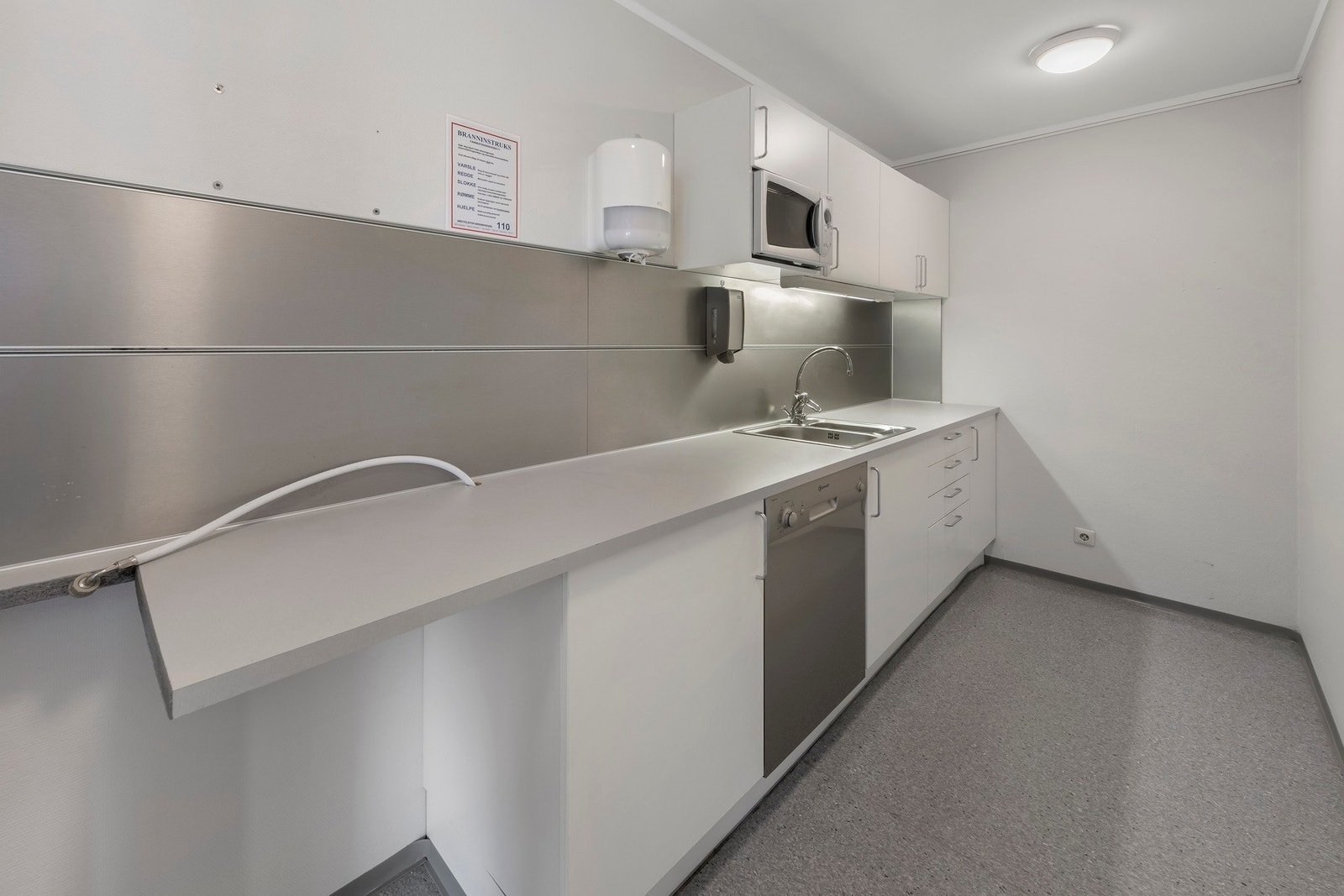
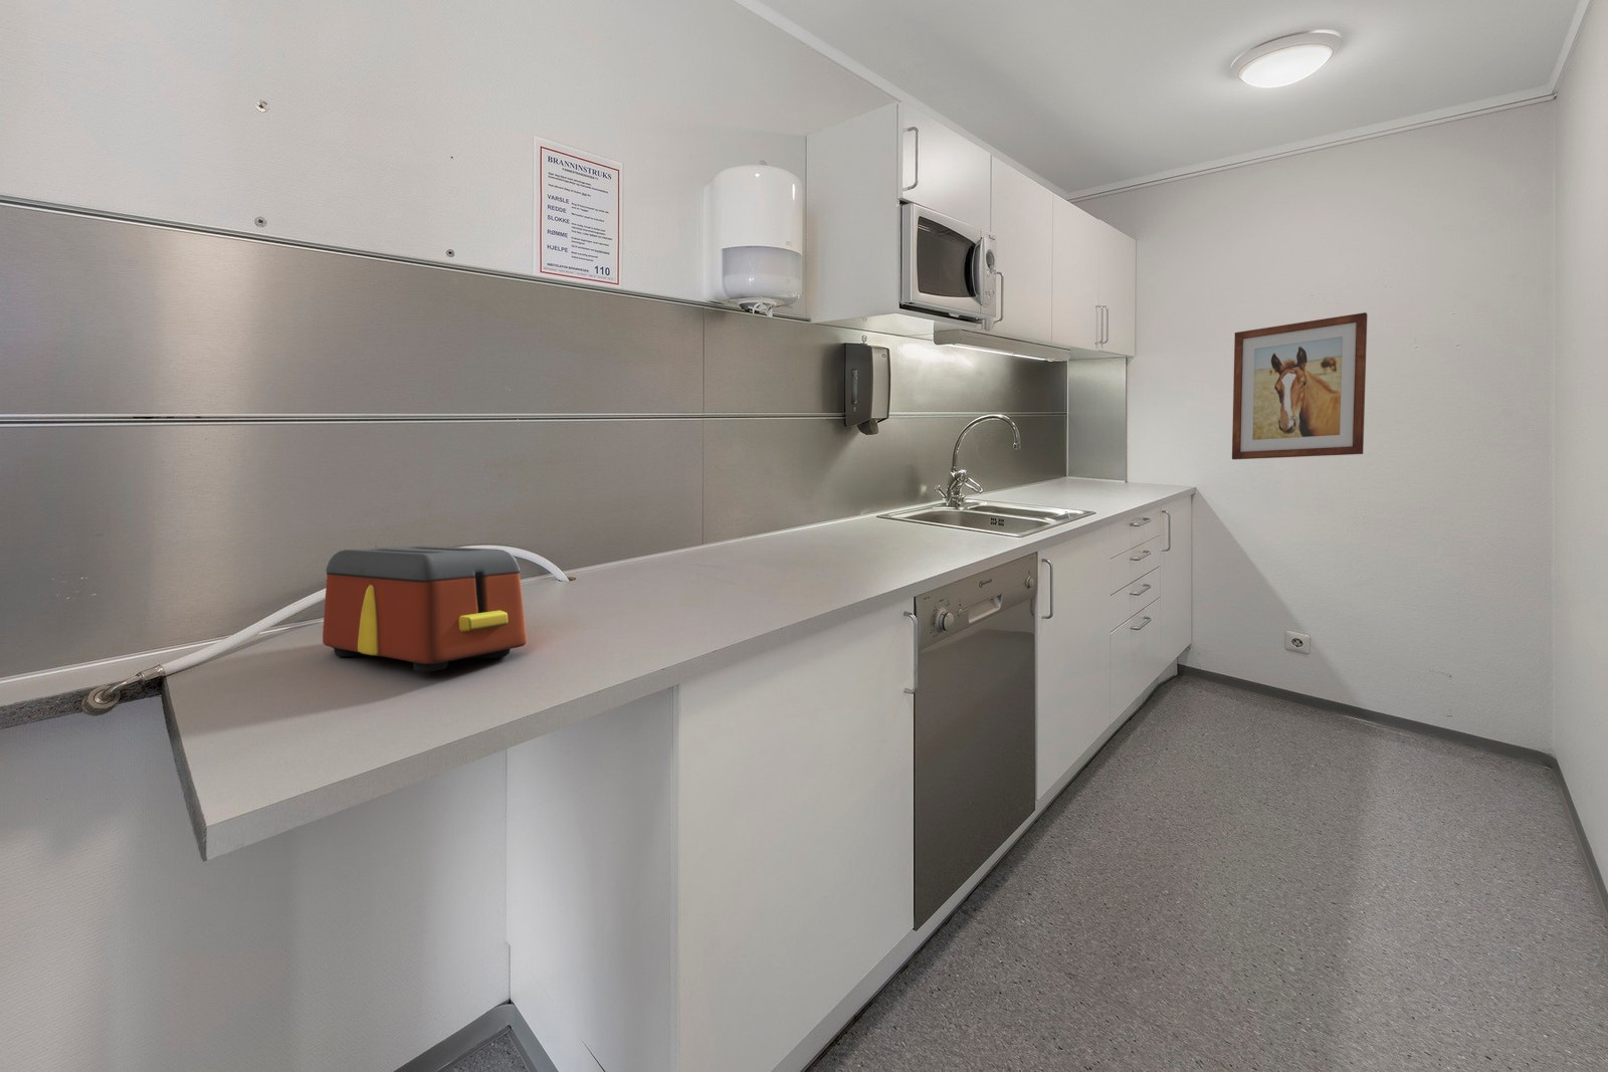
+ wall art [1231,311,1369,461]
+ toaster [322,544,528,674]
